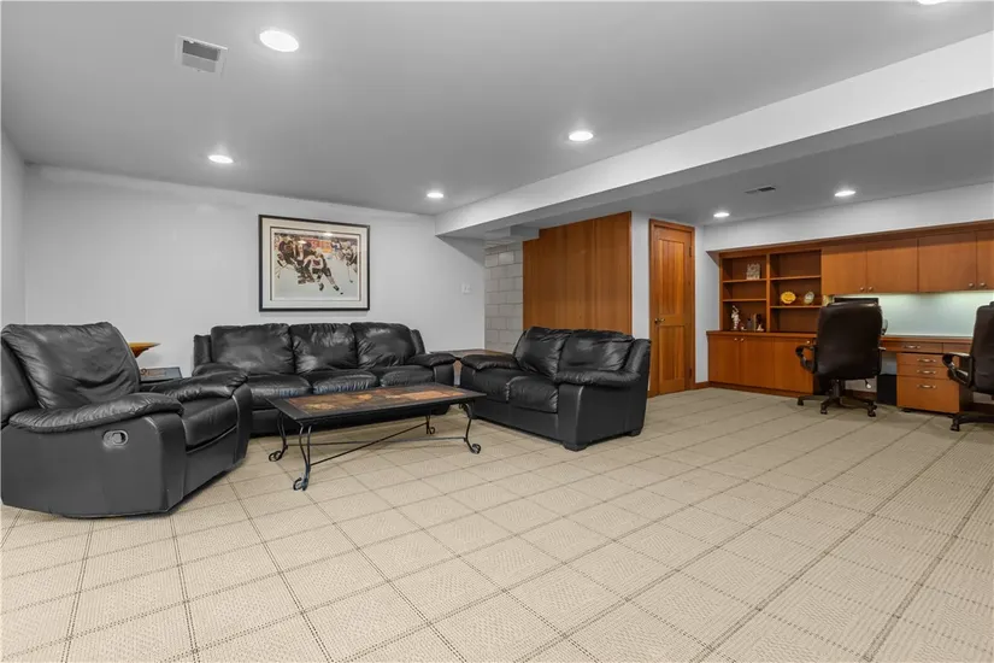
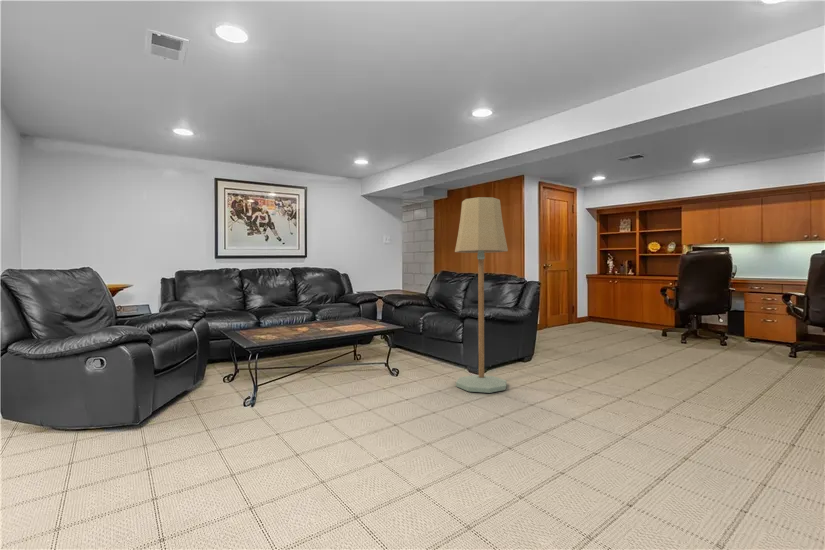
+ floor lamp [454,196,509,394]
